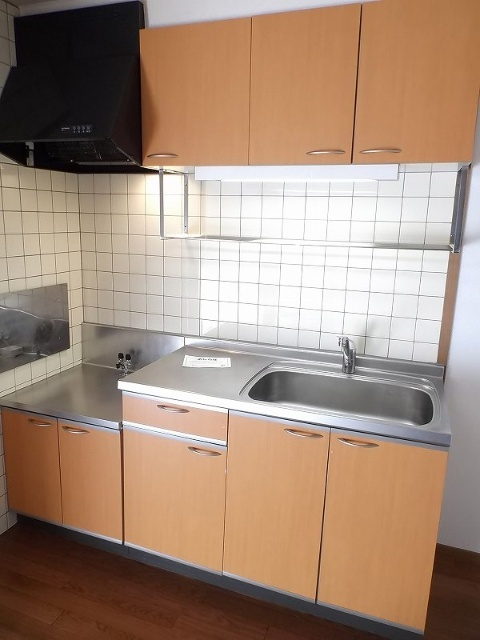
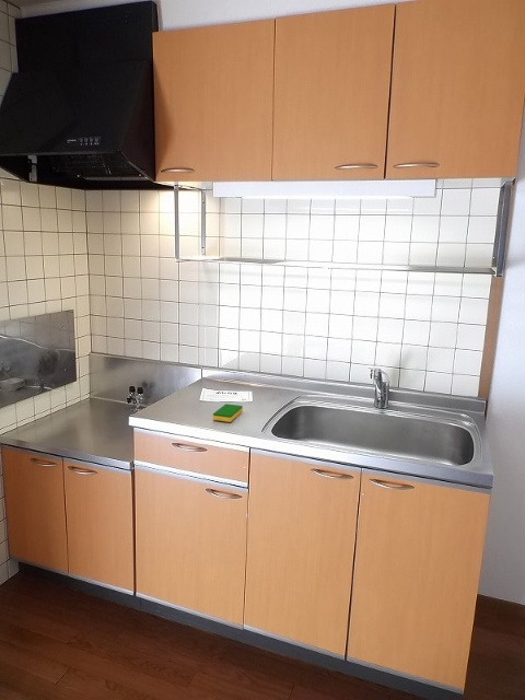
+ dish sponge [212,402,244,423]
